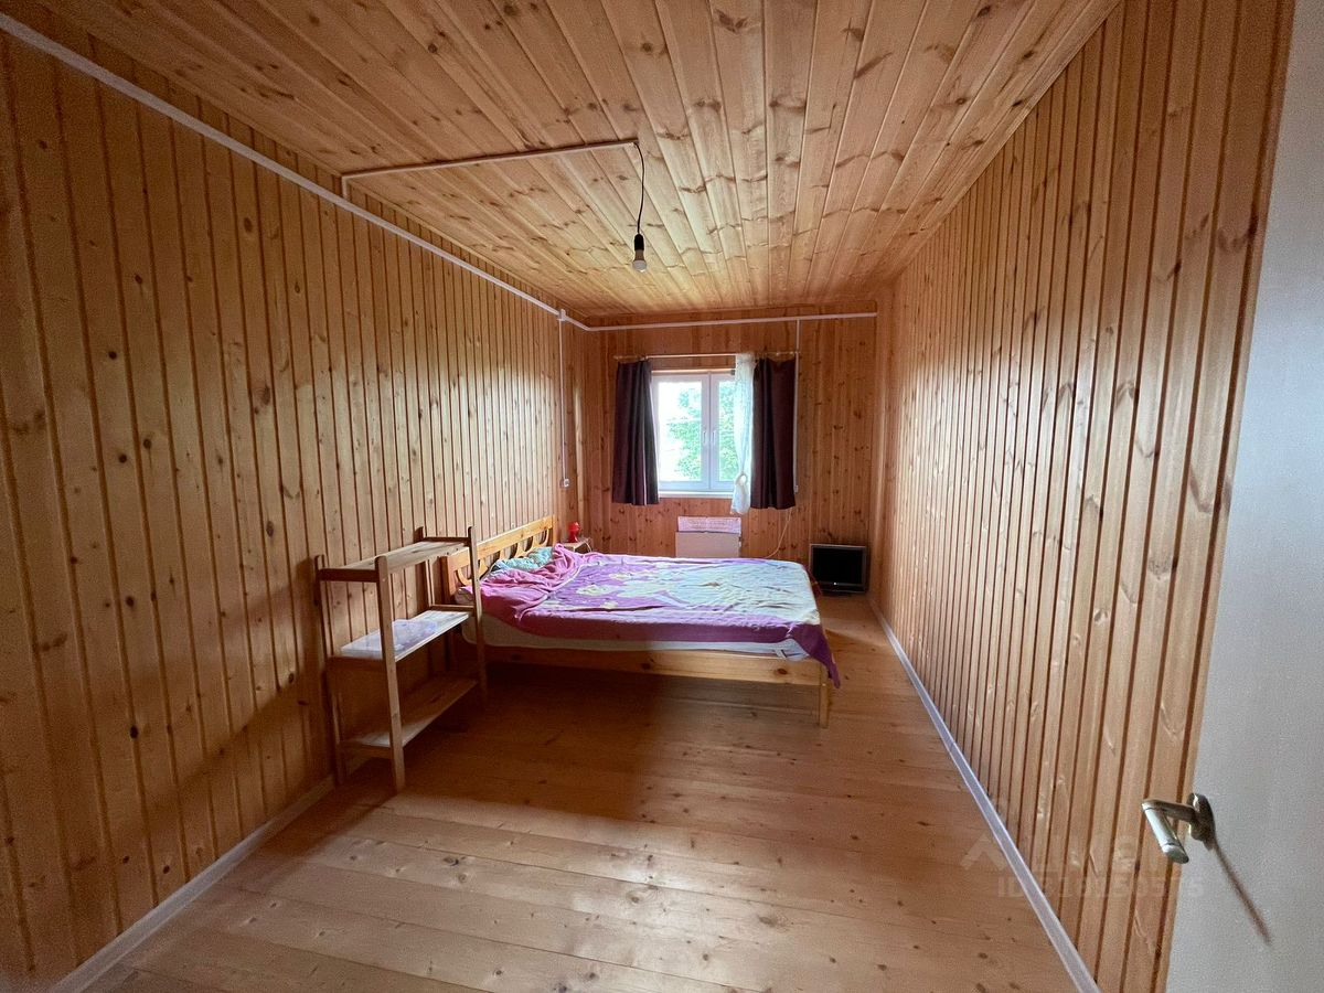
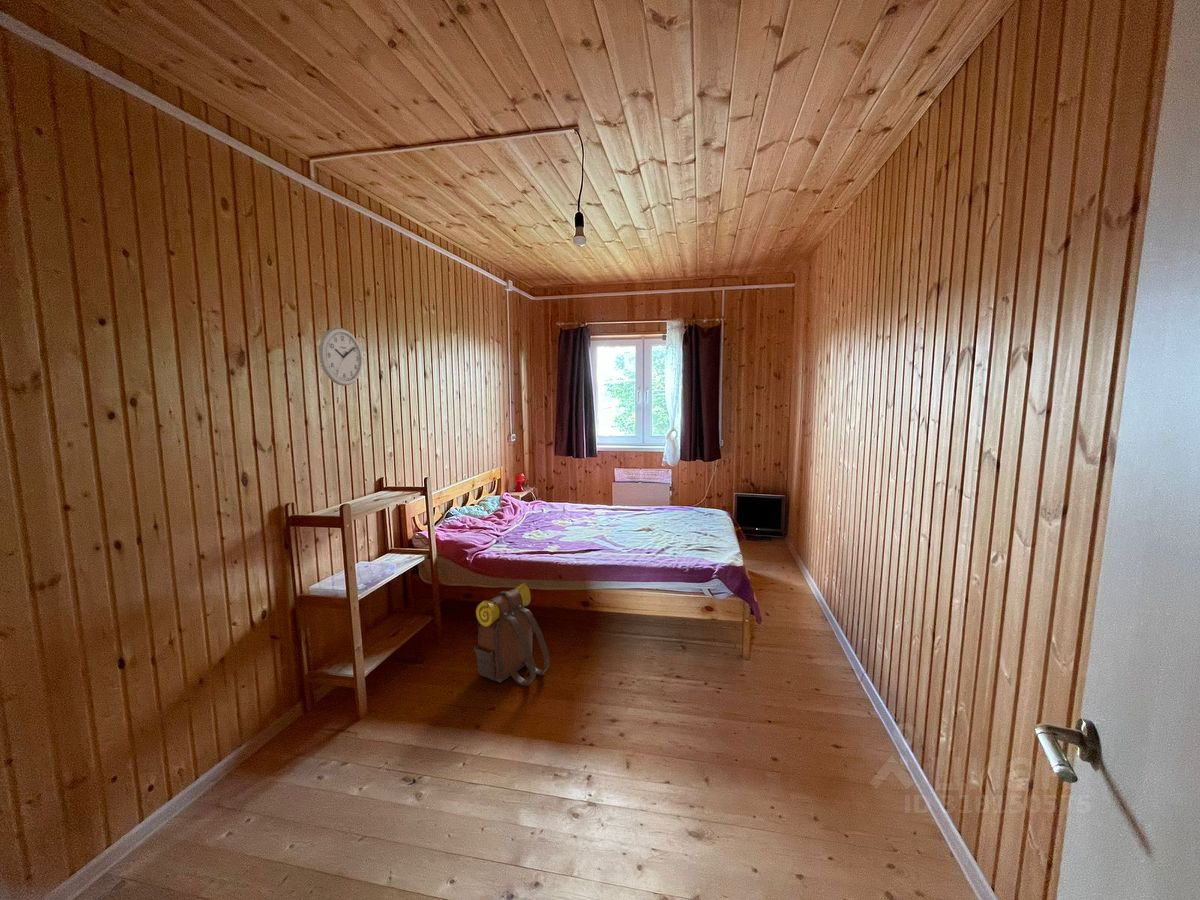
+ wall clock [318,327,364,387]
+ backpack [473,582,550,687]
